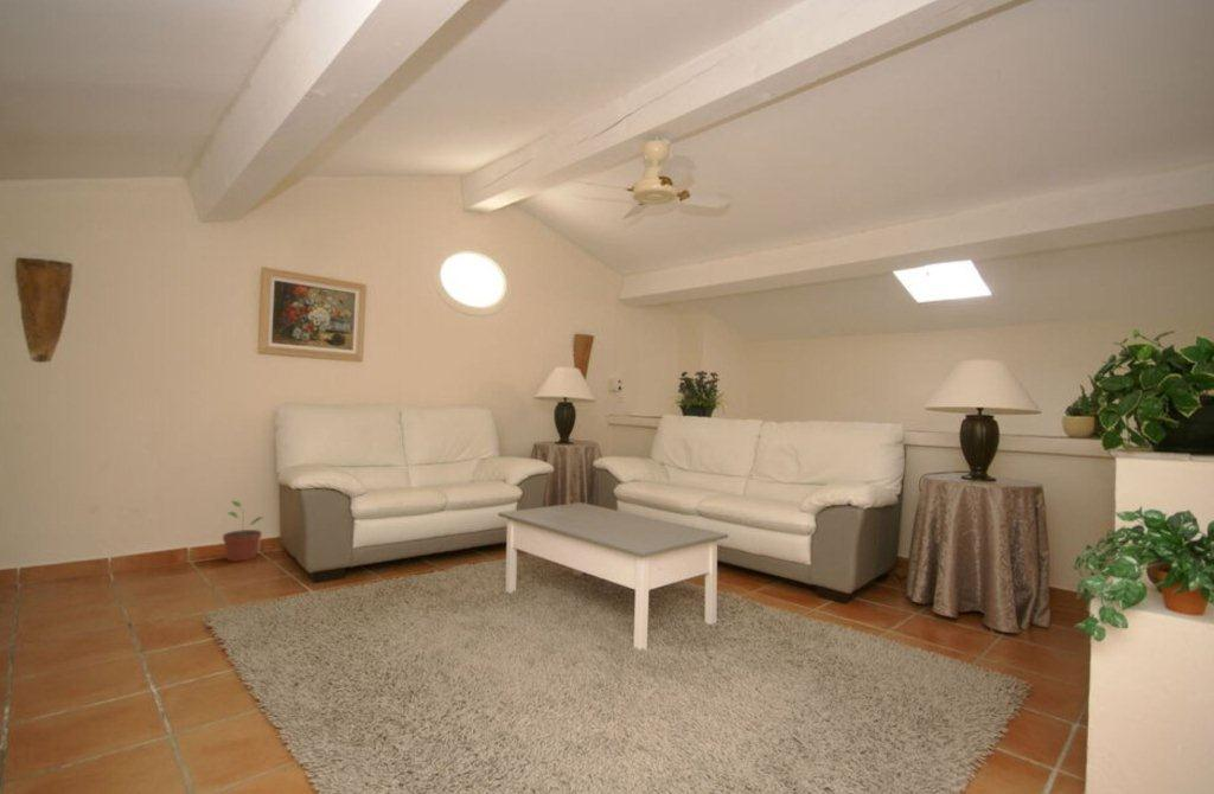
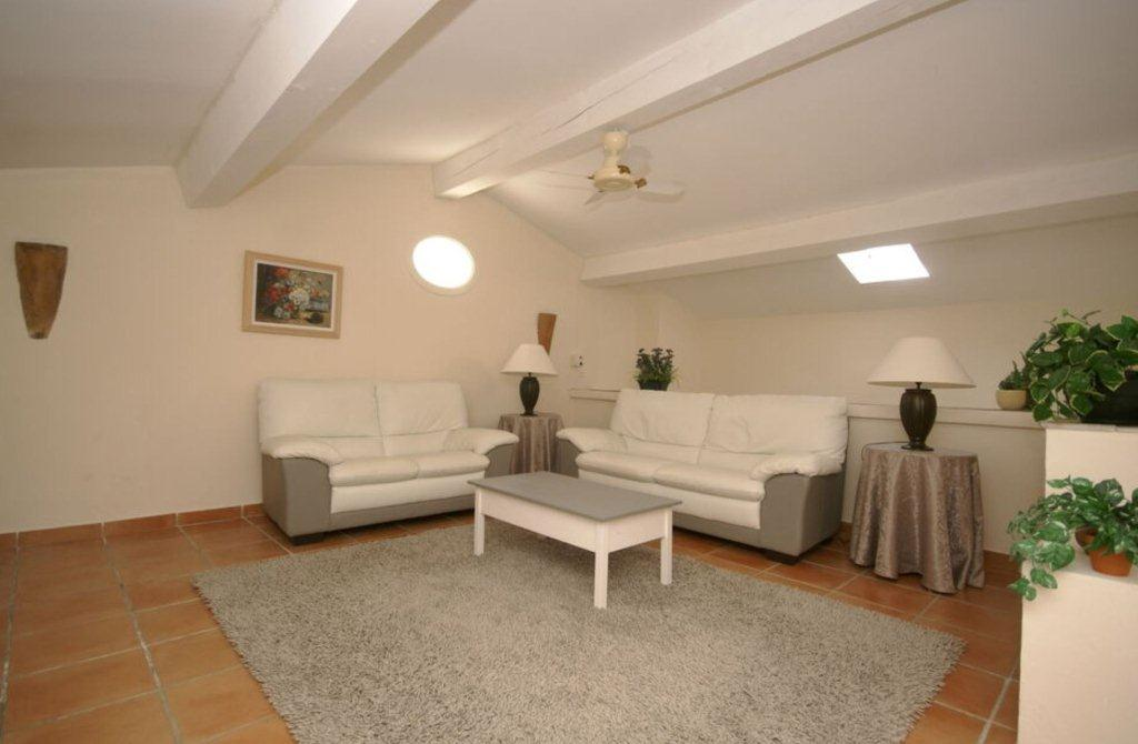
- potted plant [222,500,264,563]
